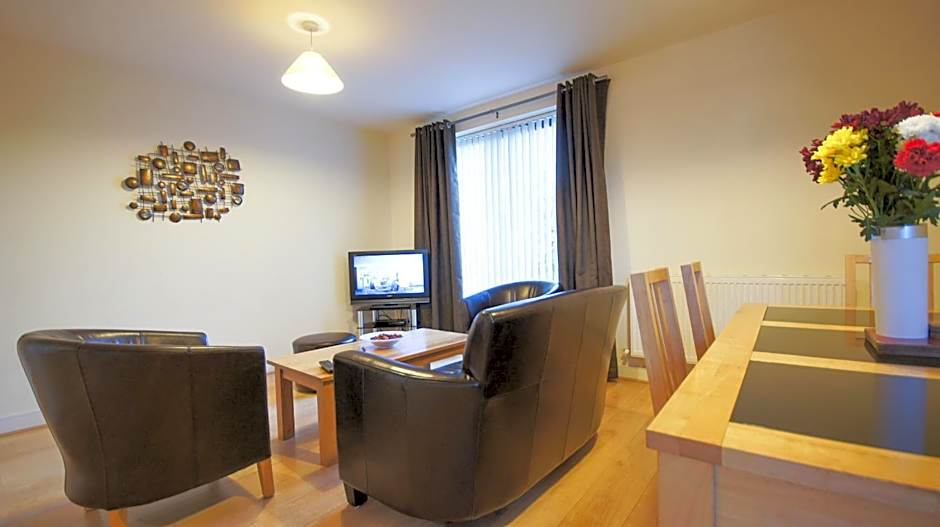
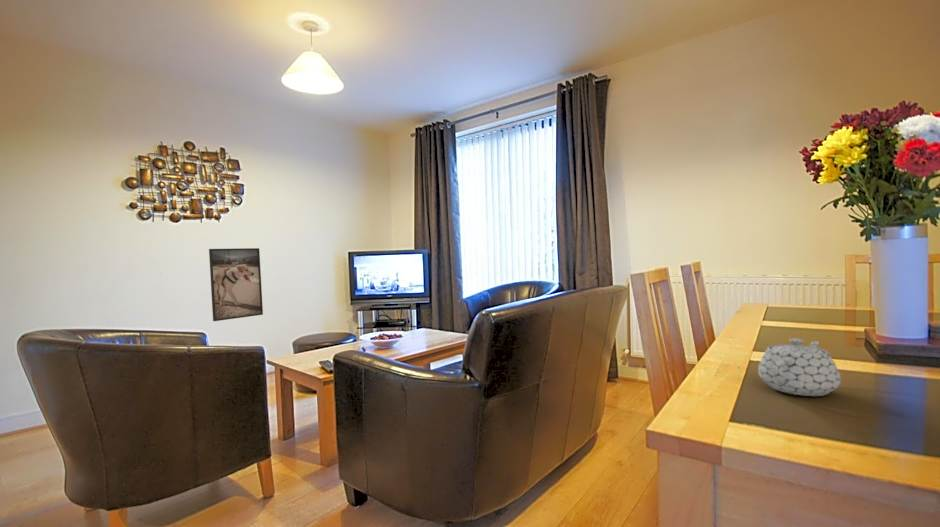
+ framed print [208,247,264,322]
+ teapot [757,337,842,397]
